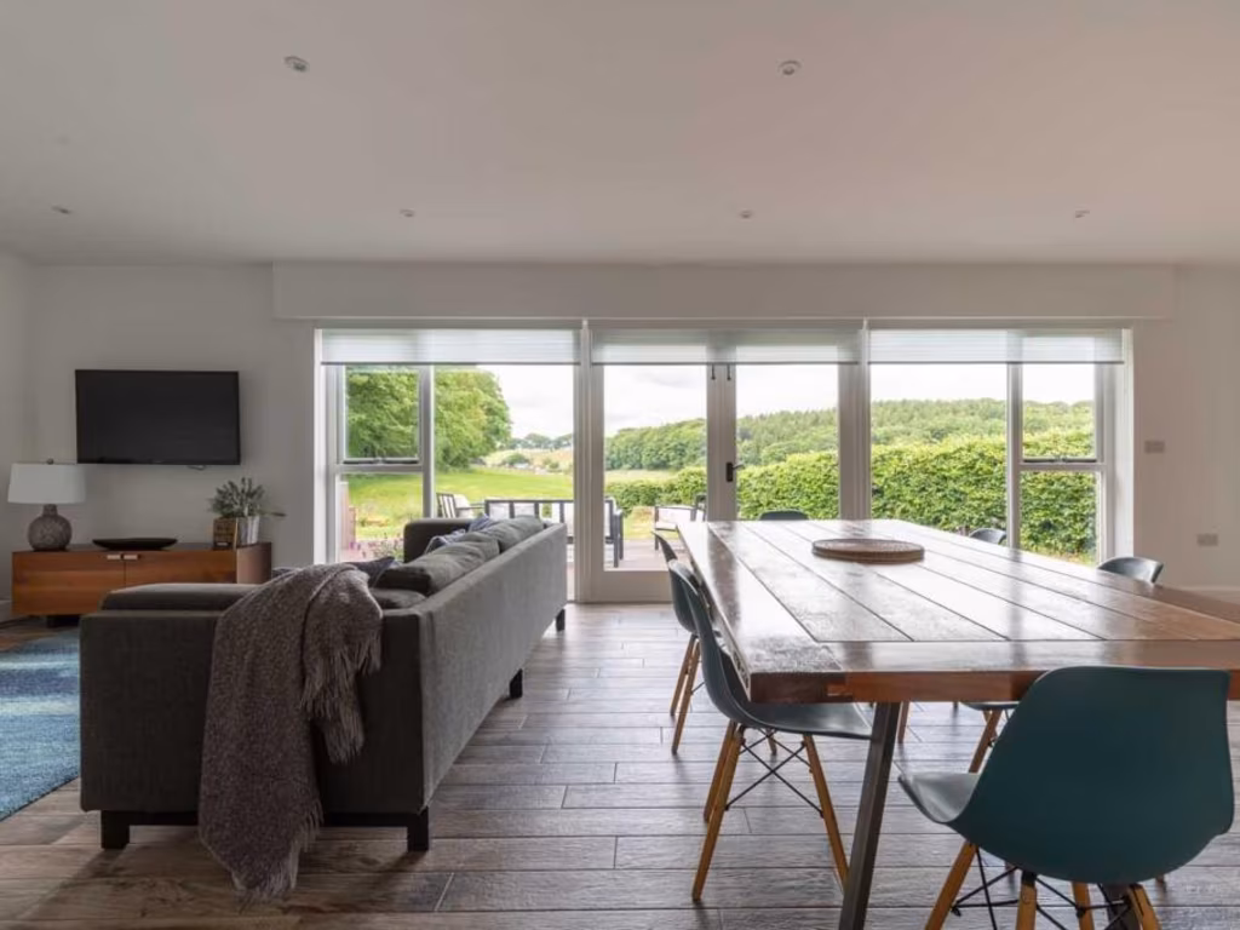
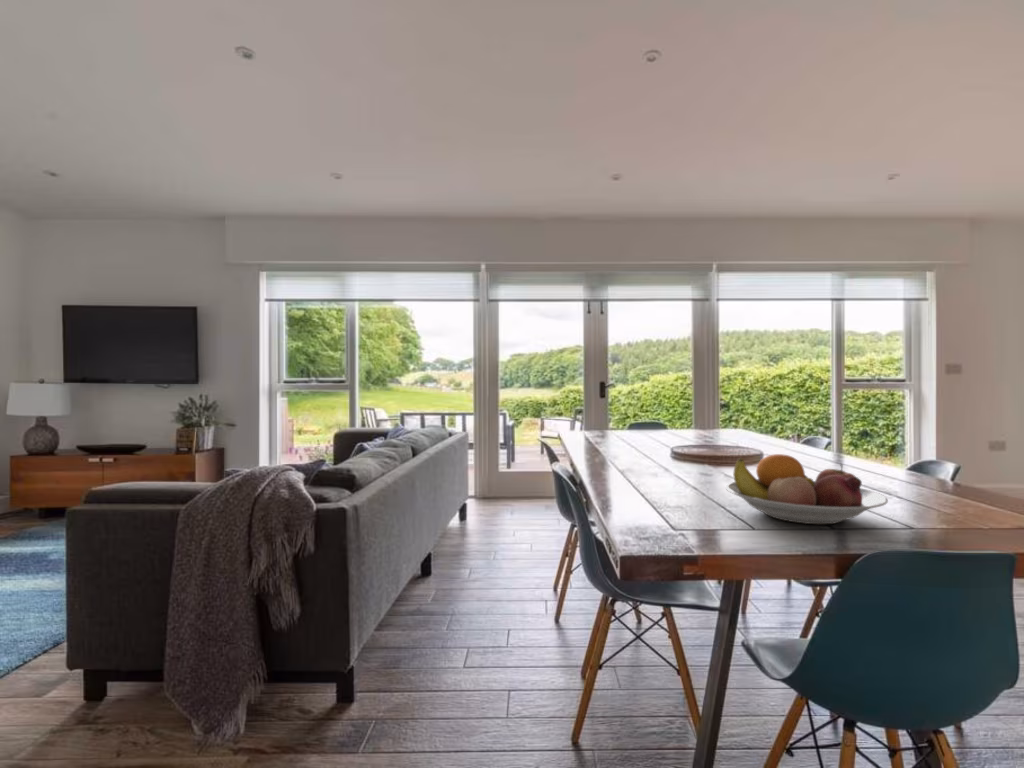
+ fruit bowl [725,453,889,525]
